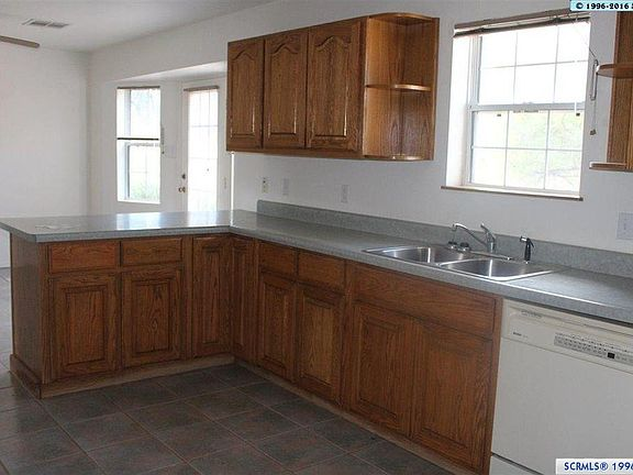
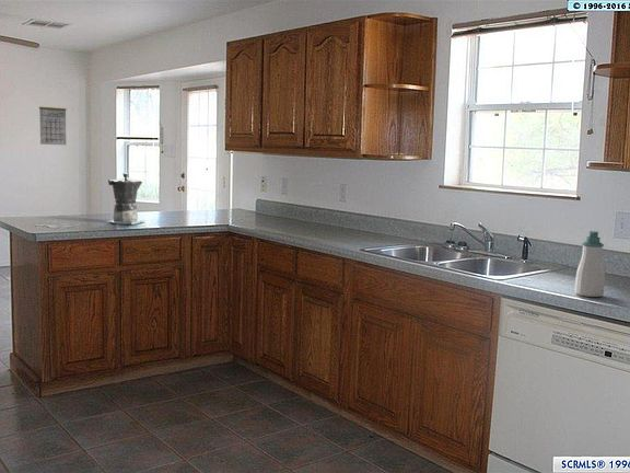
+ soap bottle [574,230,606,298]
+ coffee maker [107,172,145,226]
+ calendar [38,102,67,146]
